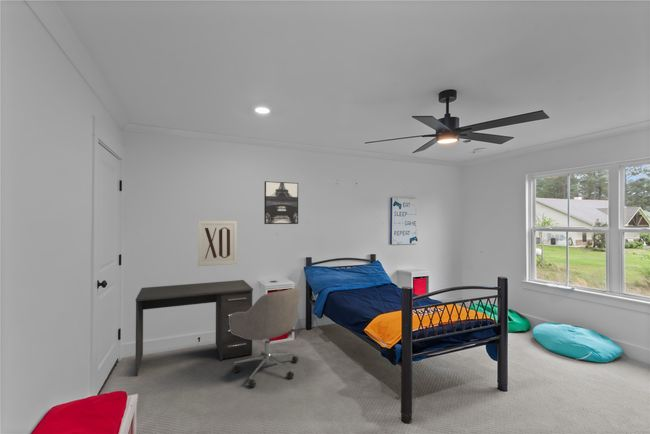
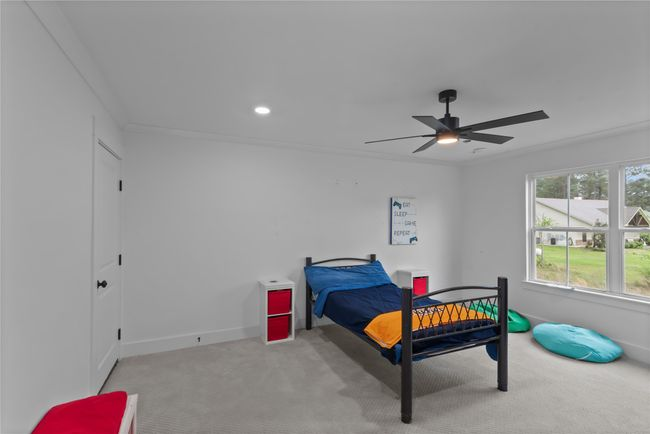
- wall art [263,180,299,225]
- chair [229,285,301,389]
- wall art [197,220,238,267]
- desk [134,279,254,377]
